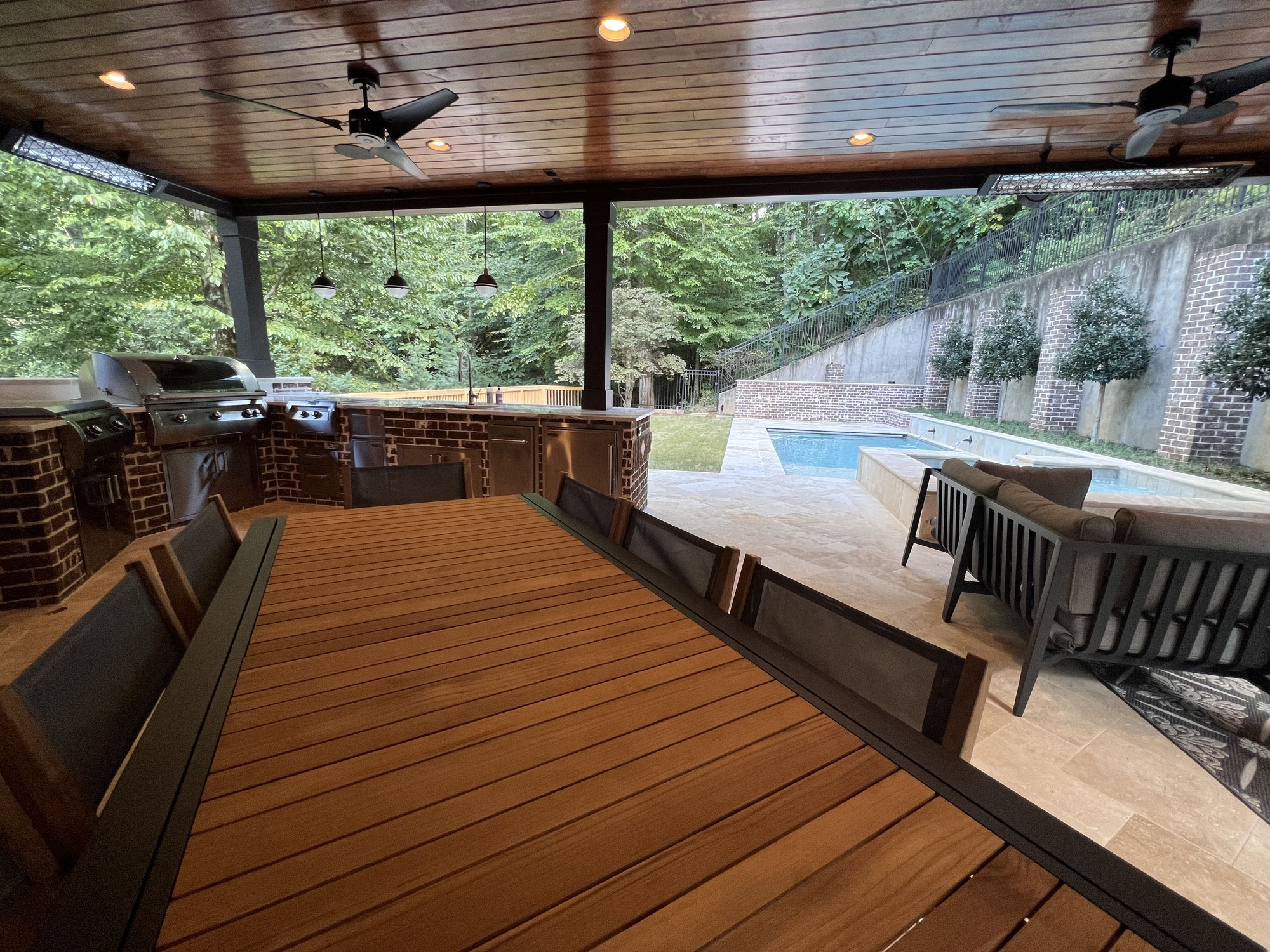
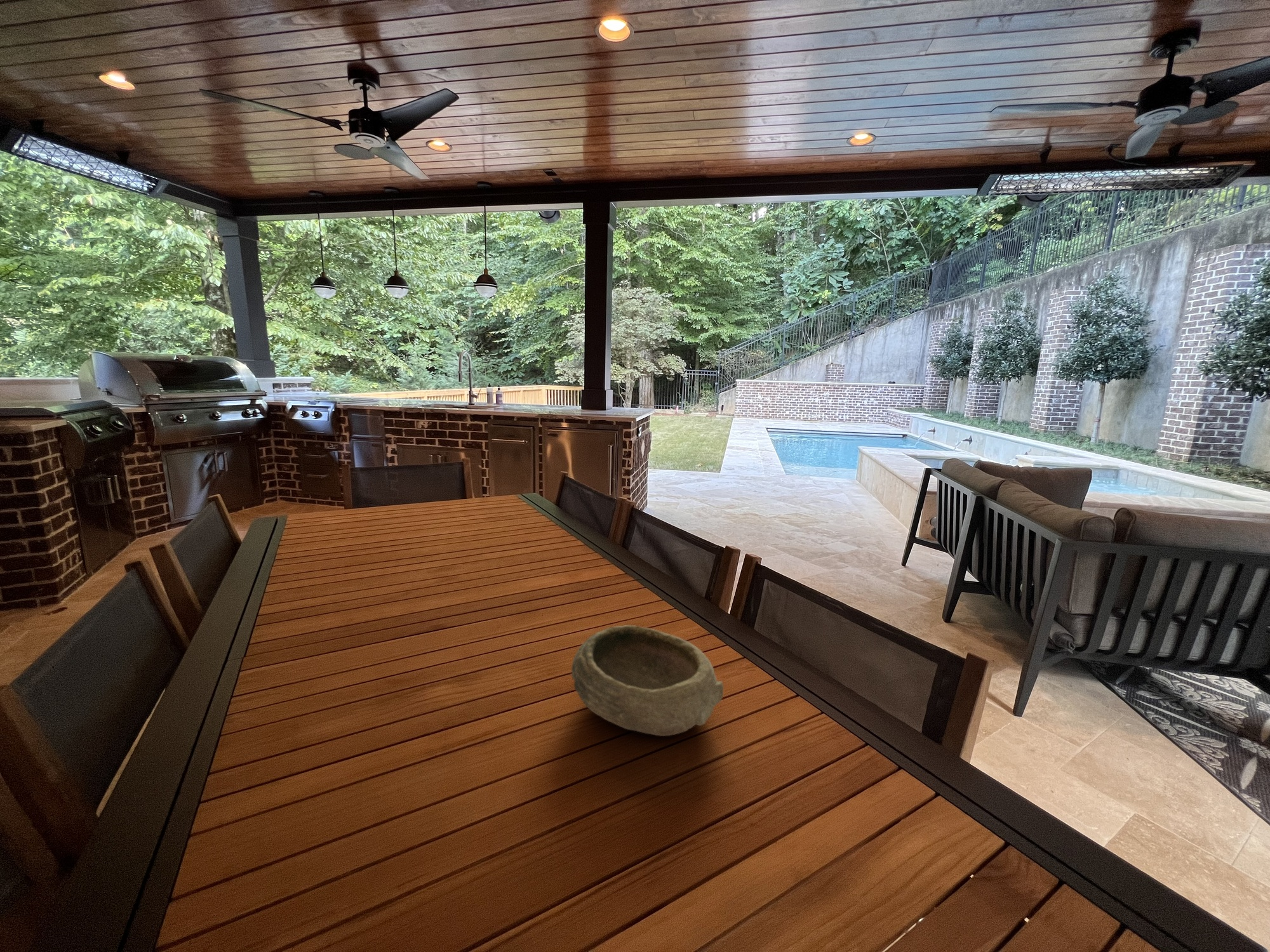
+ bowl [571,625,724,737]
